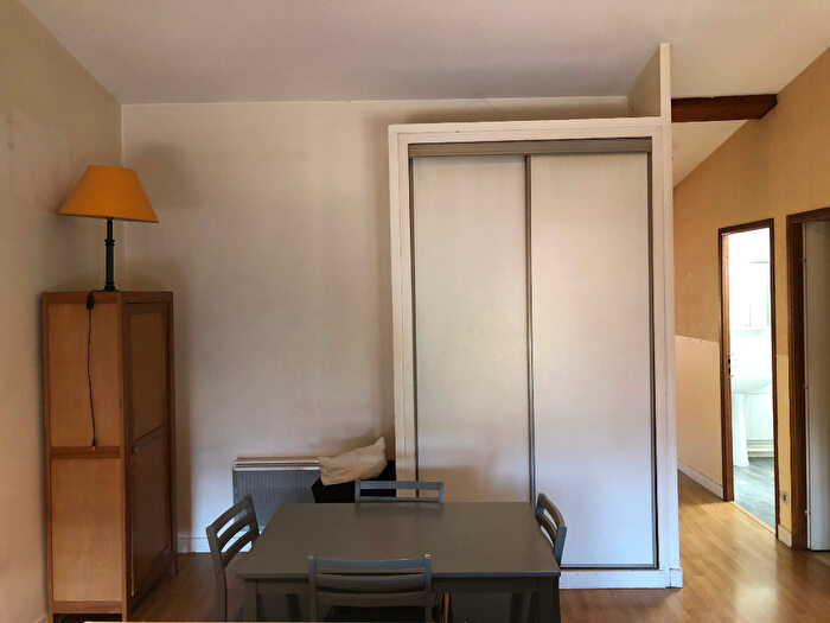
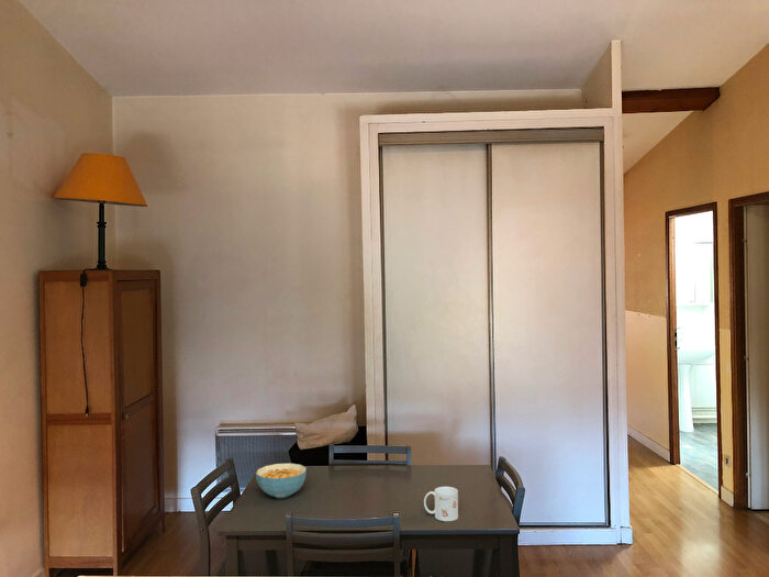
+ mug [423,486,459,522]
+ cereal bowl [255,463,308,499]
